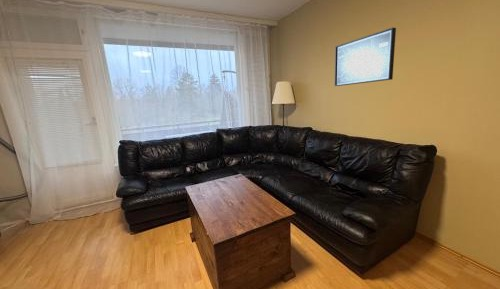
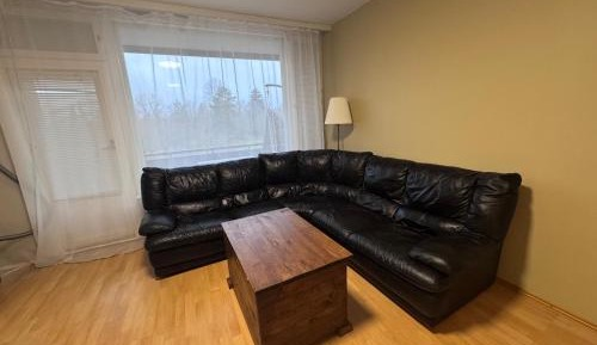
- wall art [334,27,397,87]
